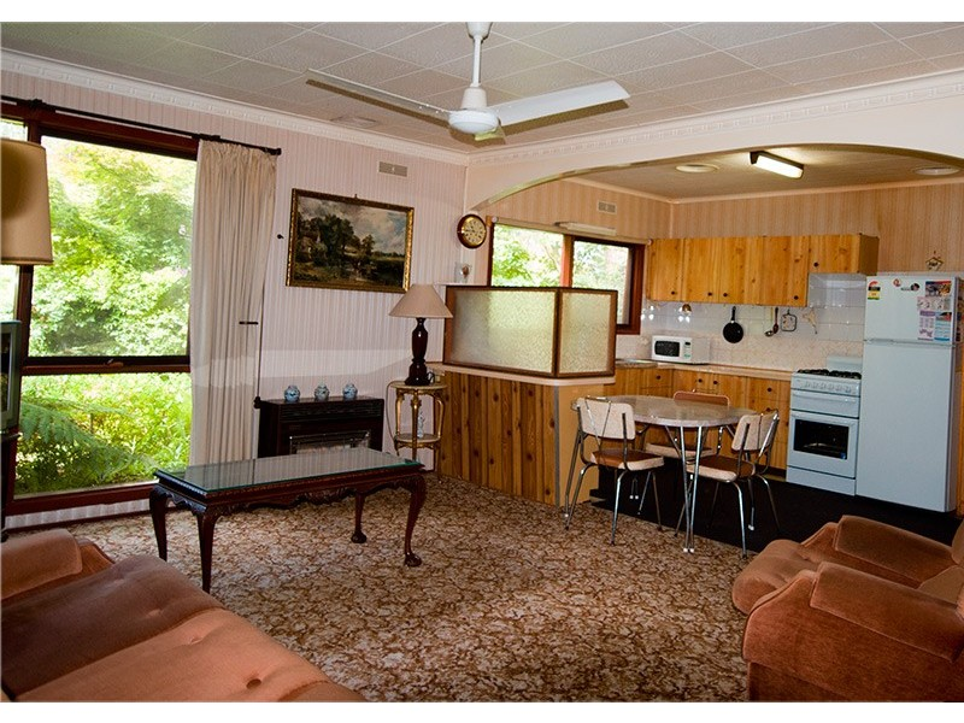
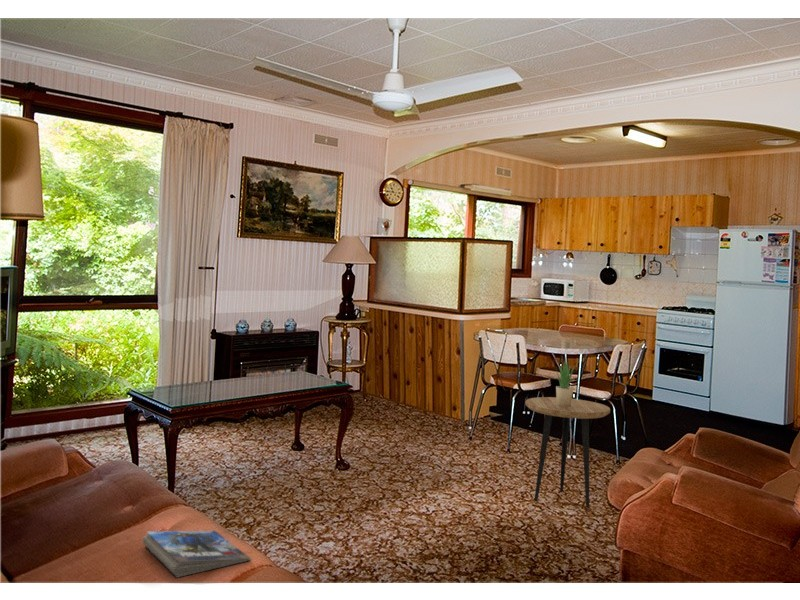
+ side table [525,396,611,509]
+ magazine [141,530,252,579]
+ potted plant [555,356,576,406]
